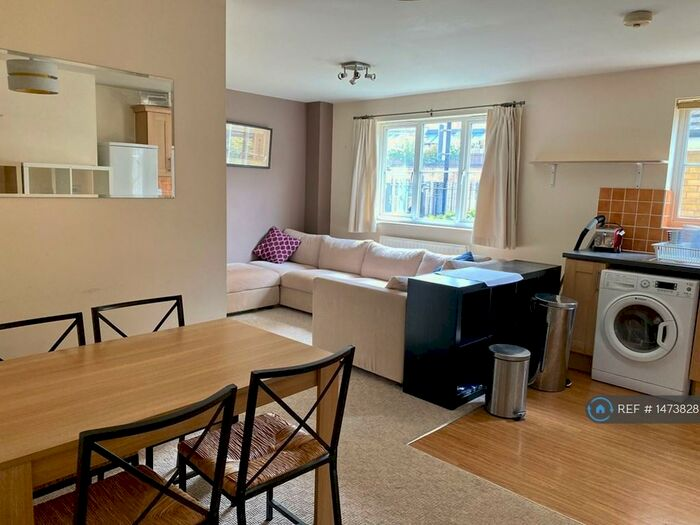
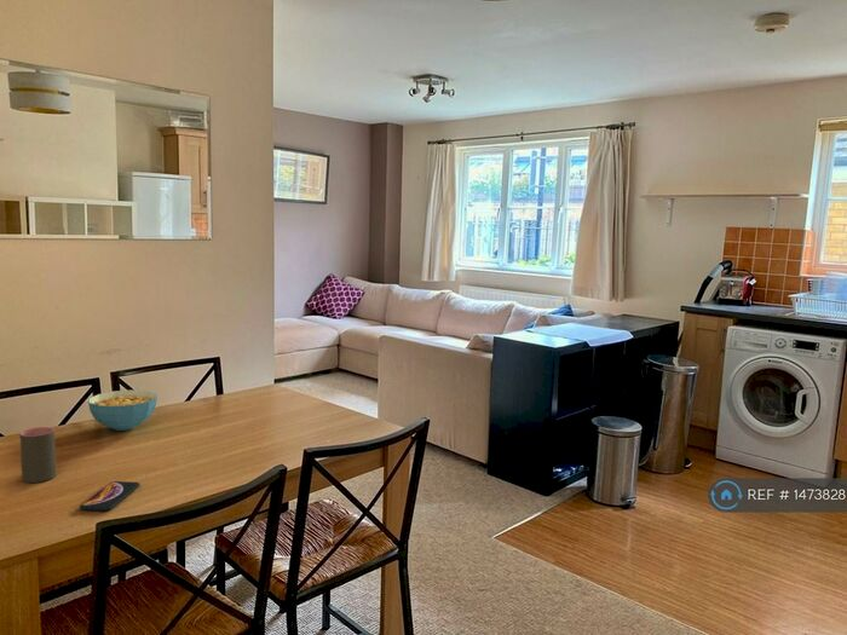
+ smartphone [79,480,140,512]
+ cereal bowl [87,389,159,432]
+ cup [18,426,57,484]
